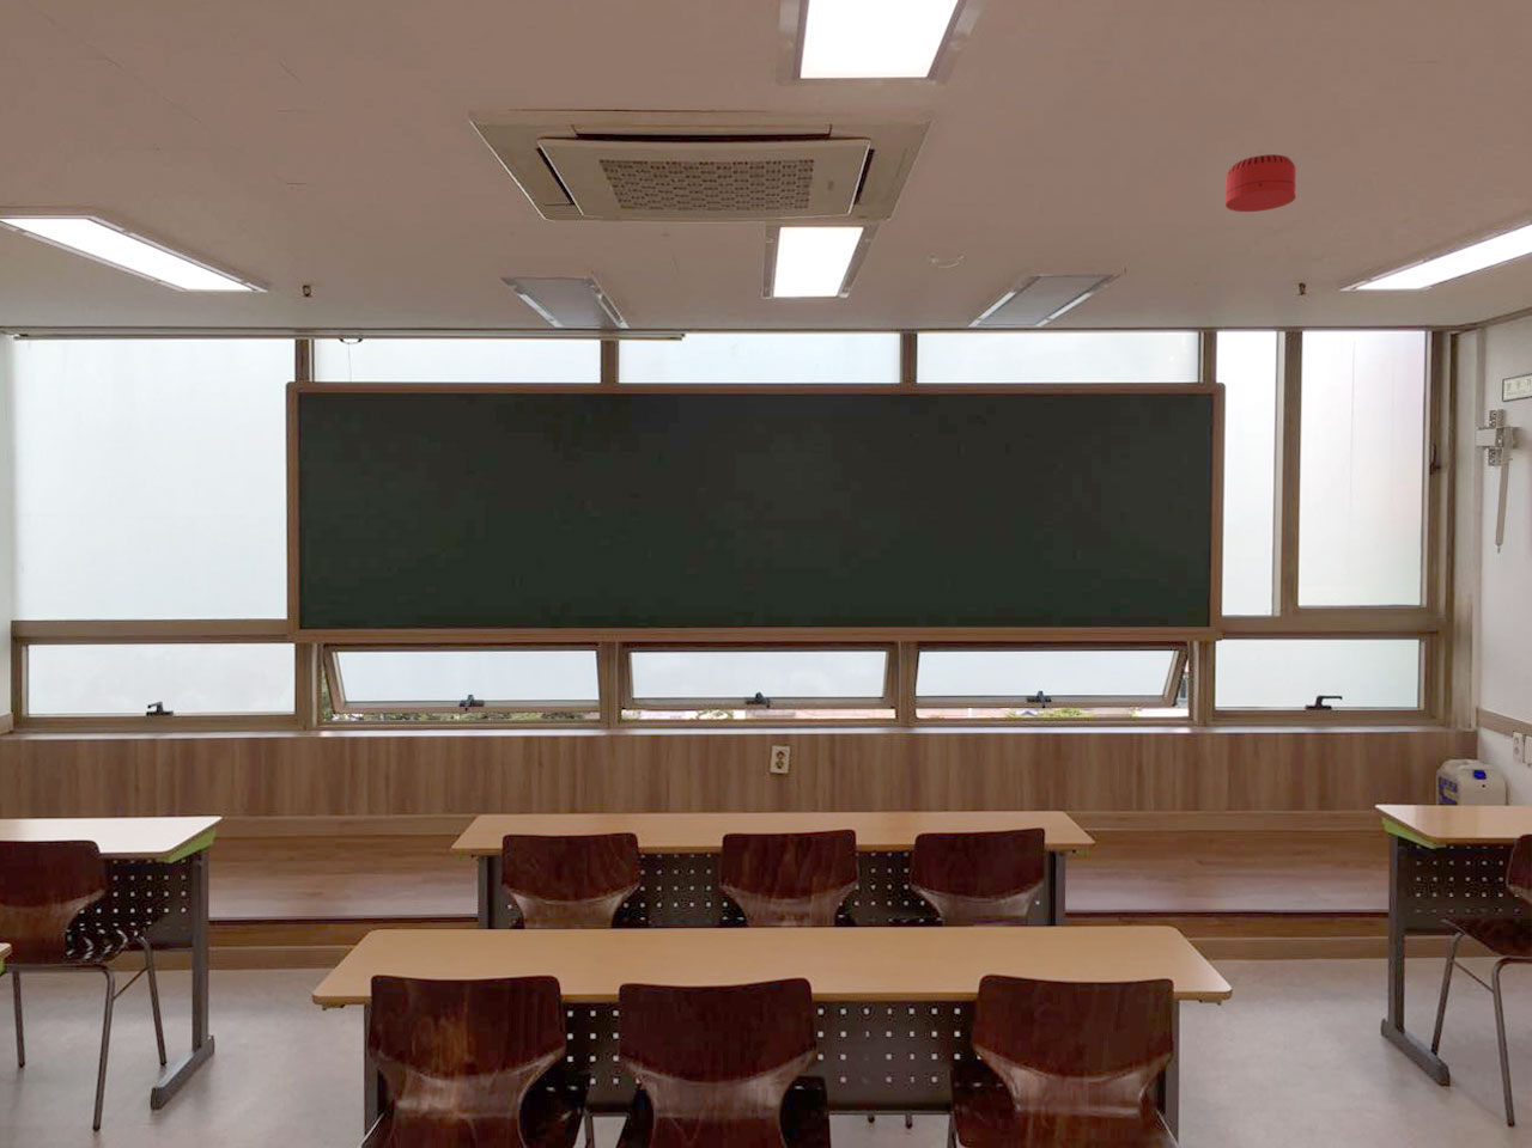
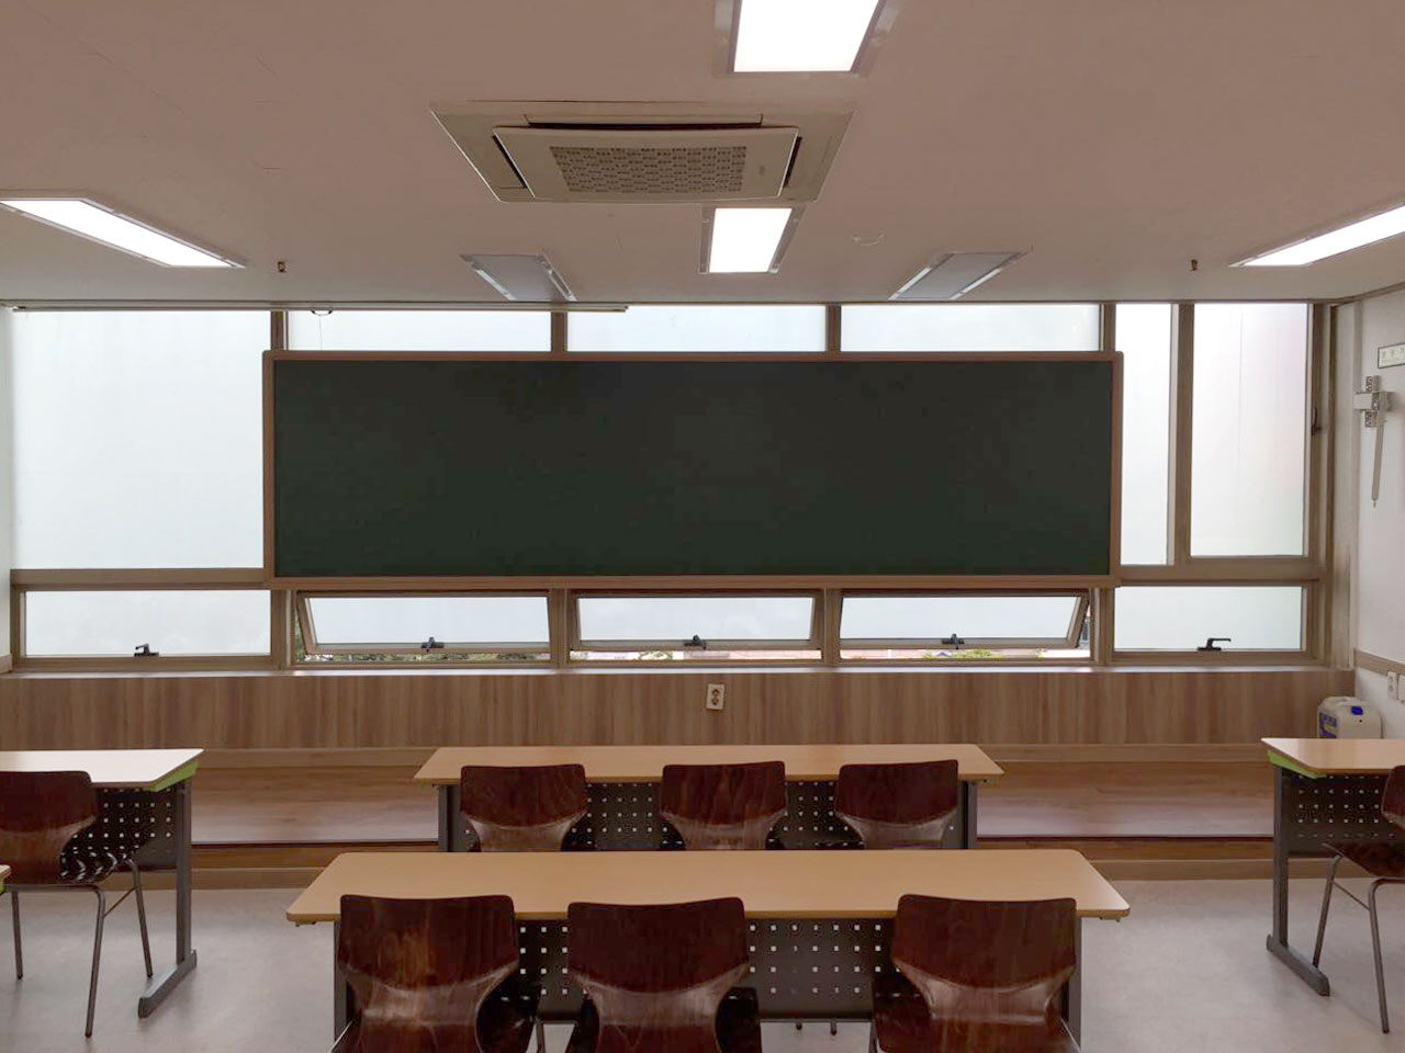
- smoke detector [1224,153,1298,213]
